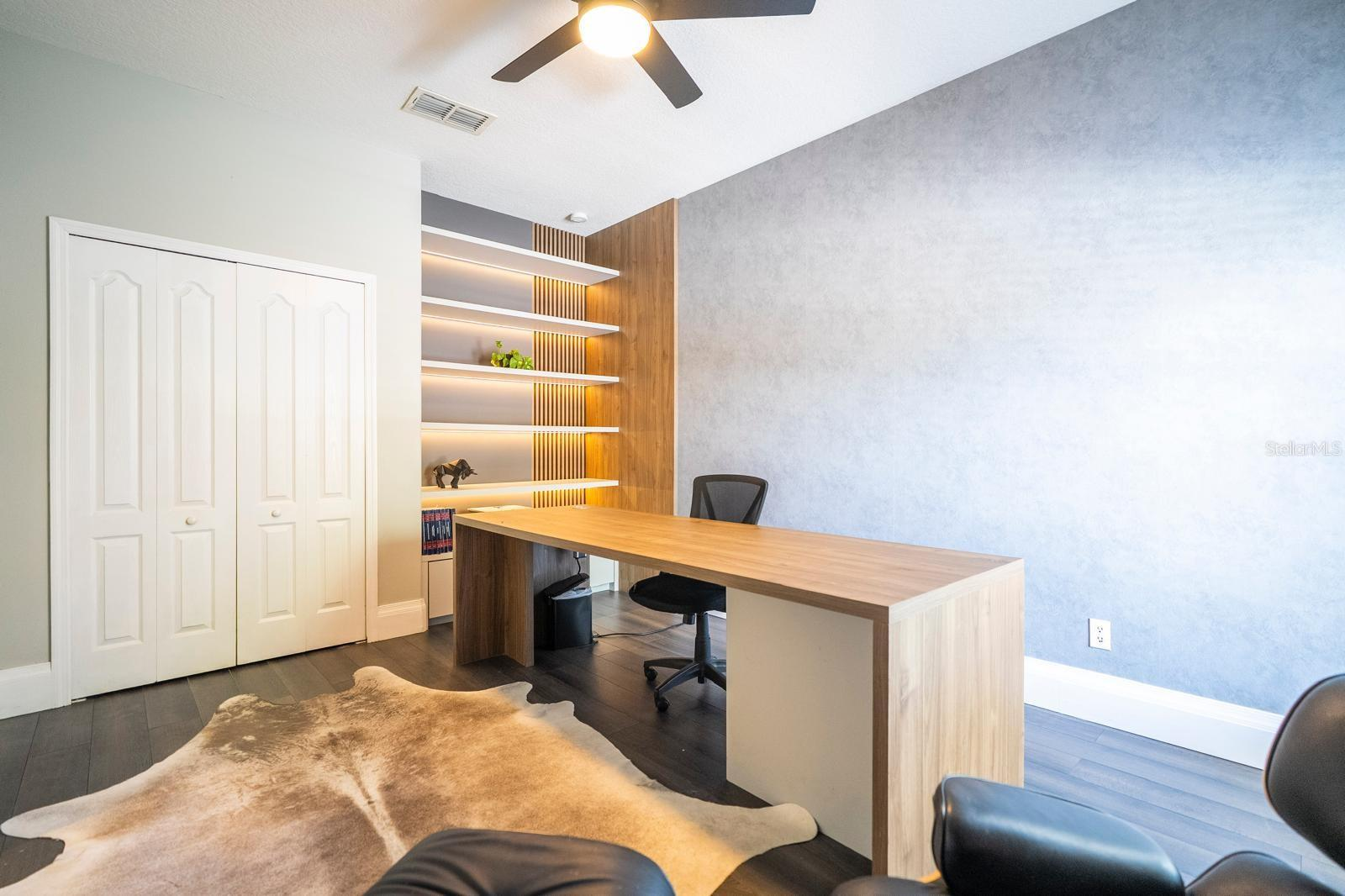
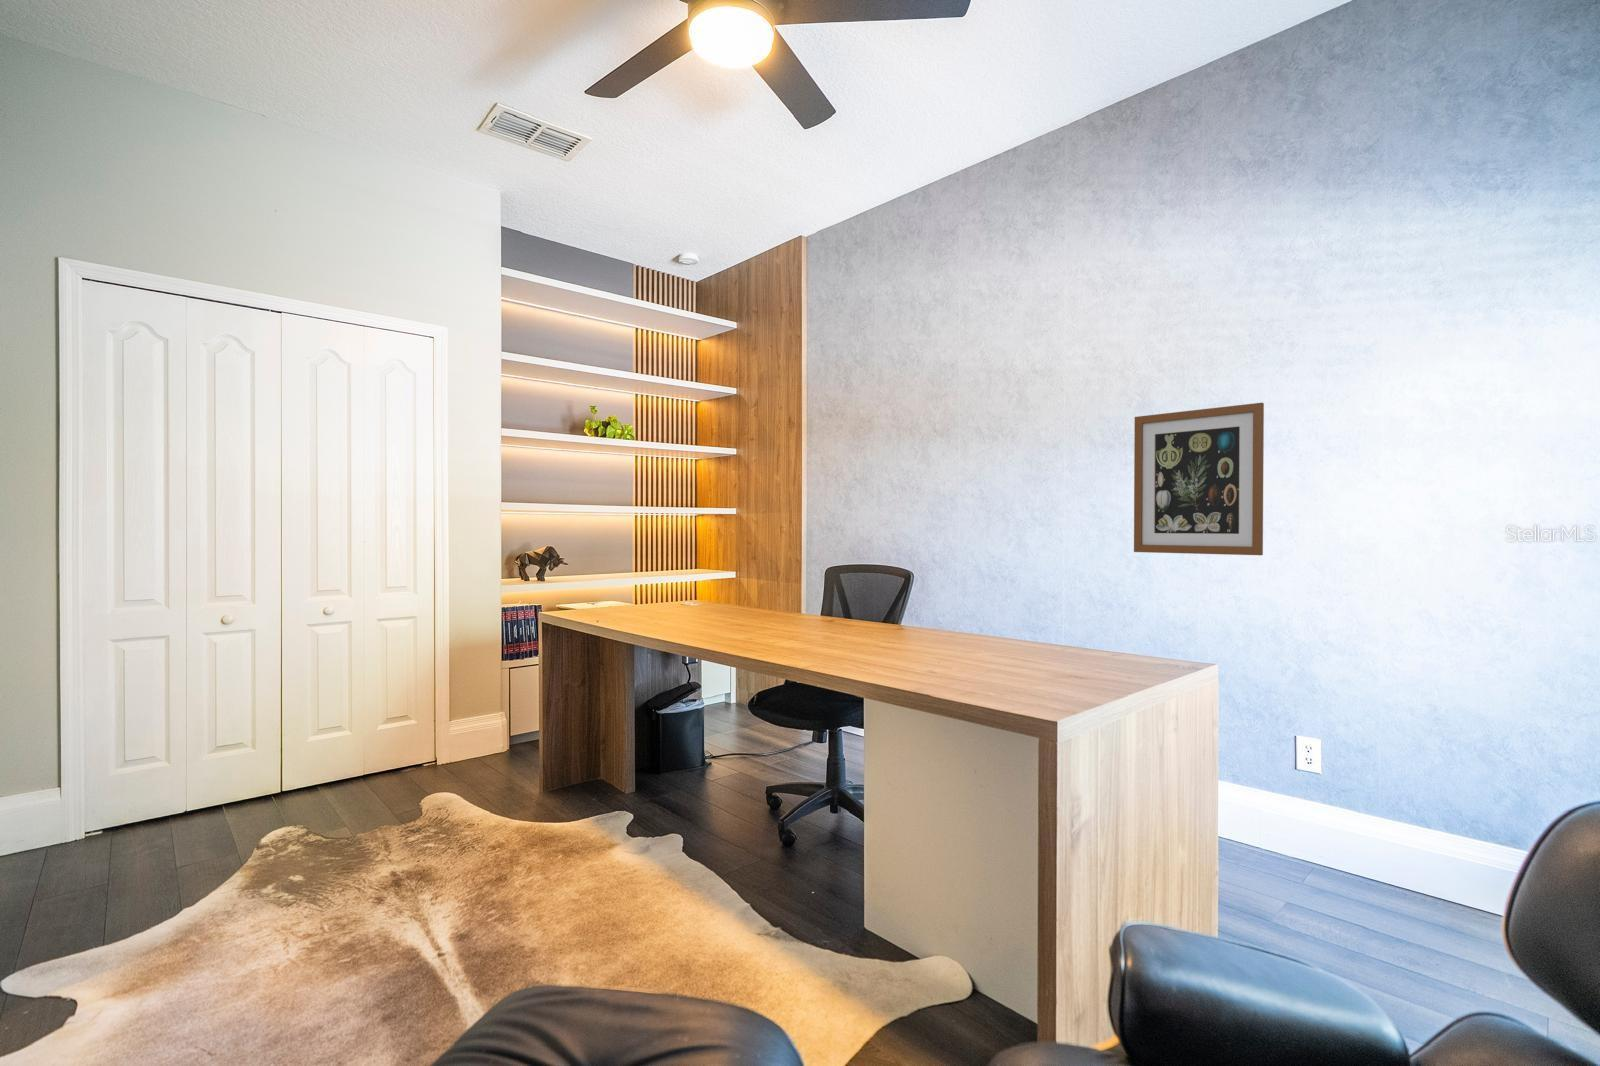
+ wall art [1132,402,1265,556]
